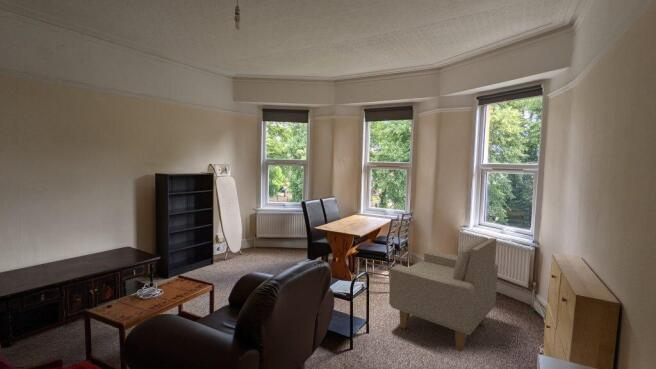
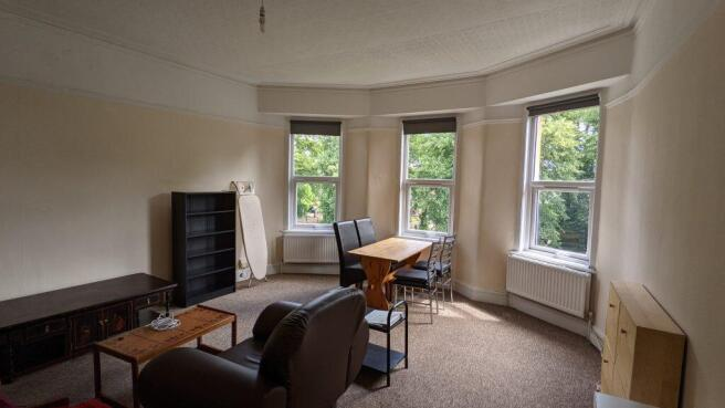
- armchair [388,236,499,352]
